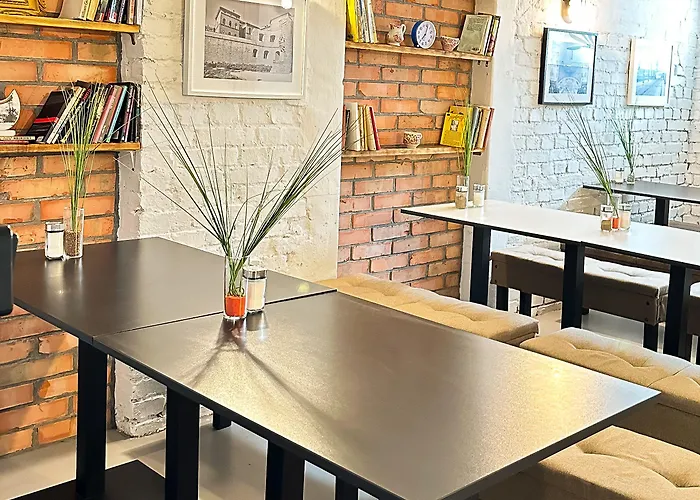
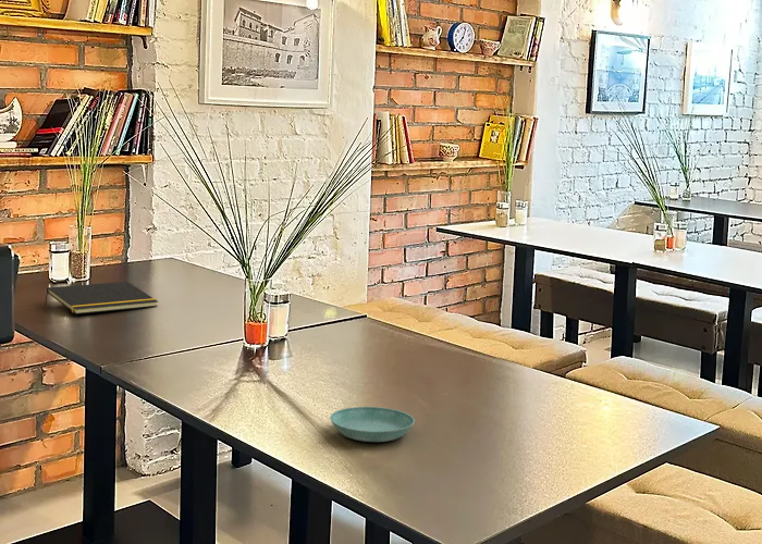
+ saucer [329,406,416,443]
+ notepad [44,281,159,316]
